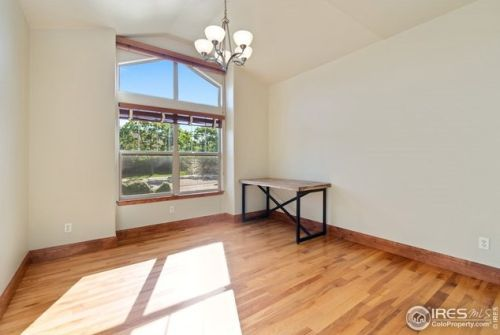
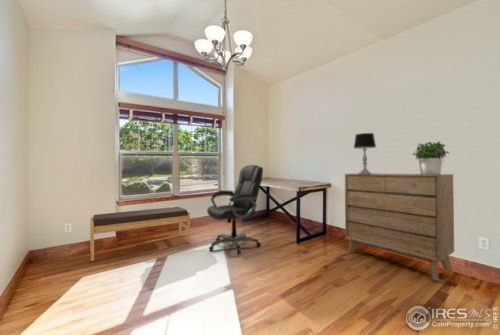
+ table lamp [353,132,377,174]
+ potted plant [411,140,451,175]
+ chair [206,164,264,256]
+ dresser [344,172,455,282]
+ bench [89,206,191,262]
